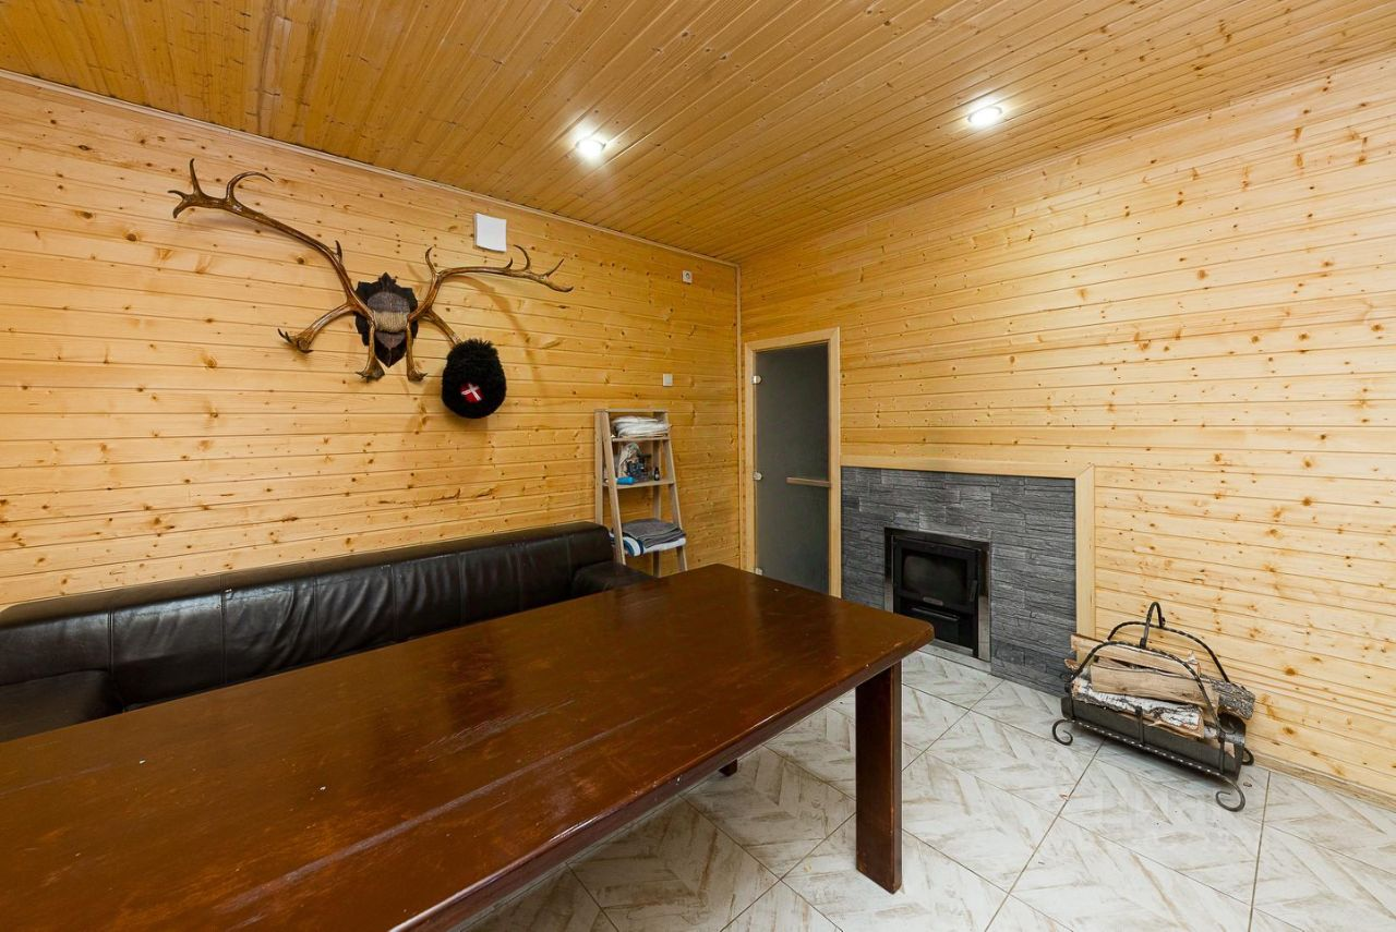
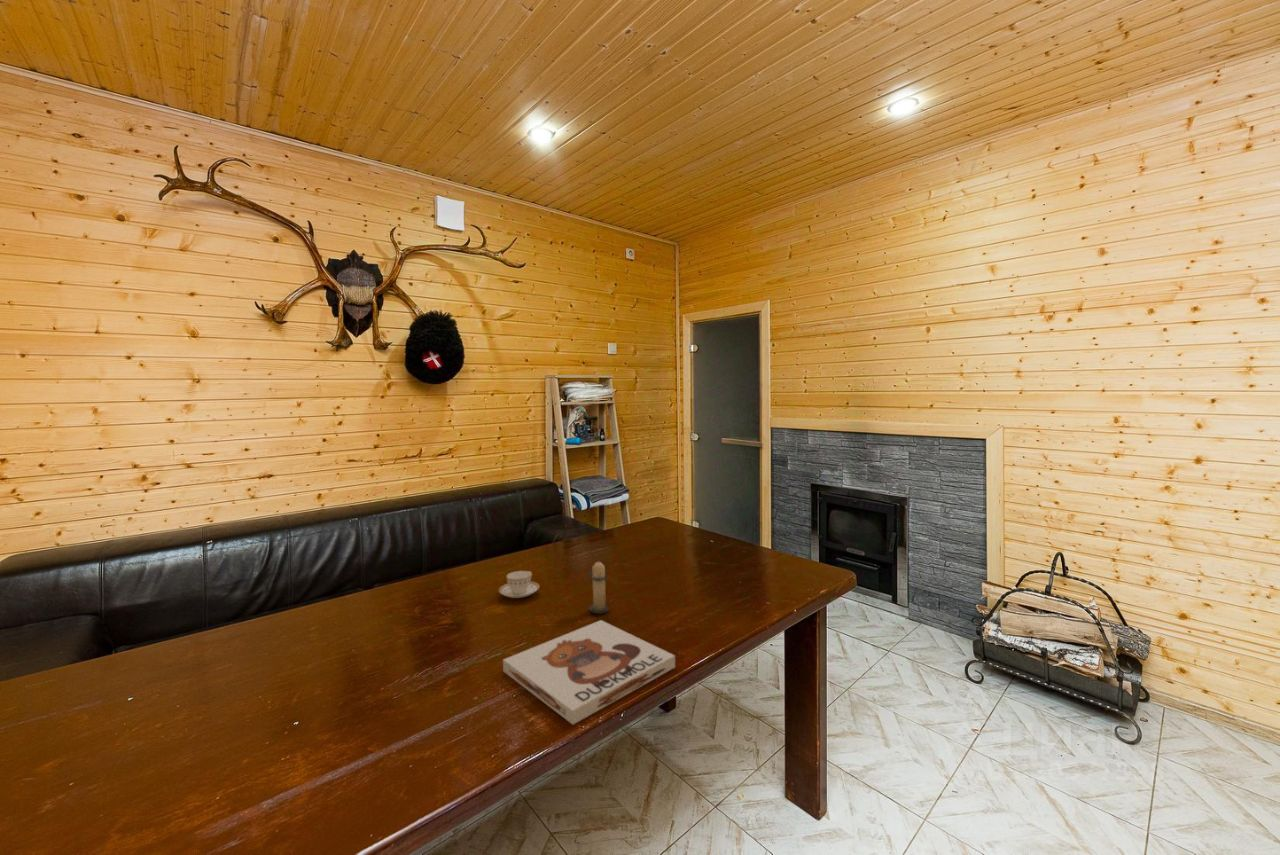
+ board game [502,619,676,725]
+ teacup [498,570,540,599]
+ candle [587,557,611,615]
